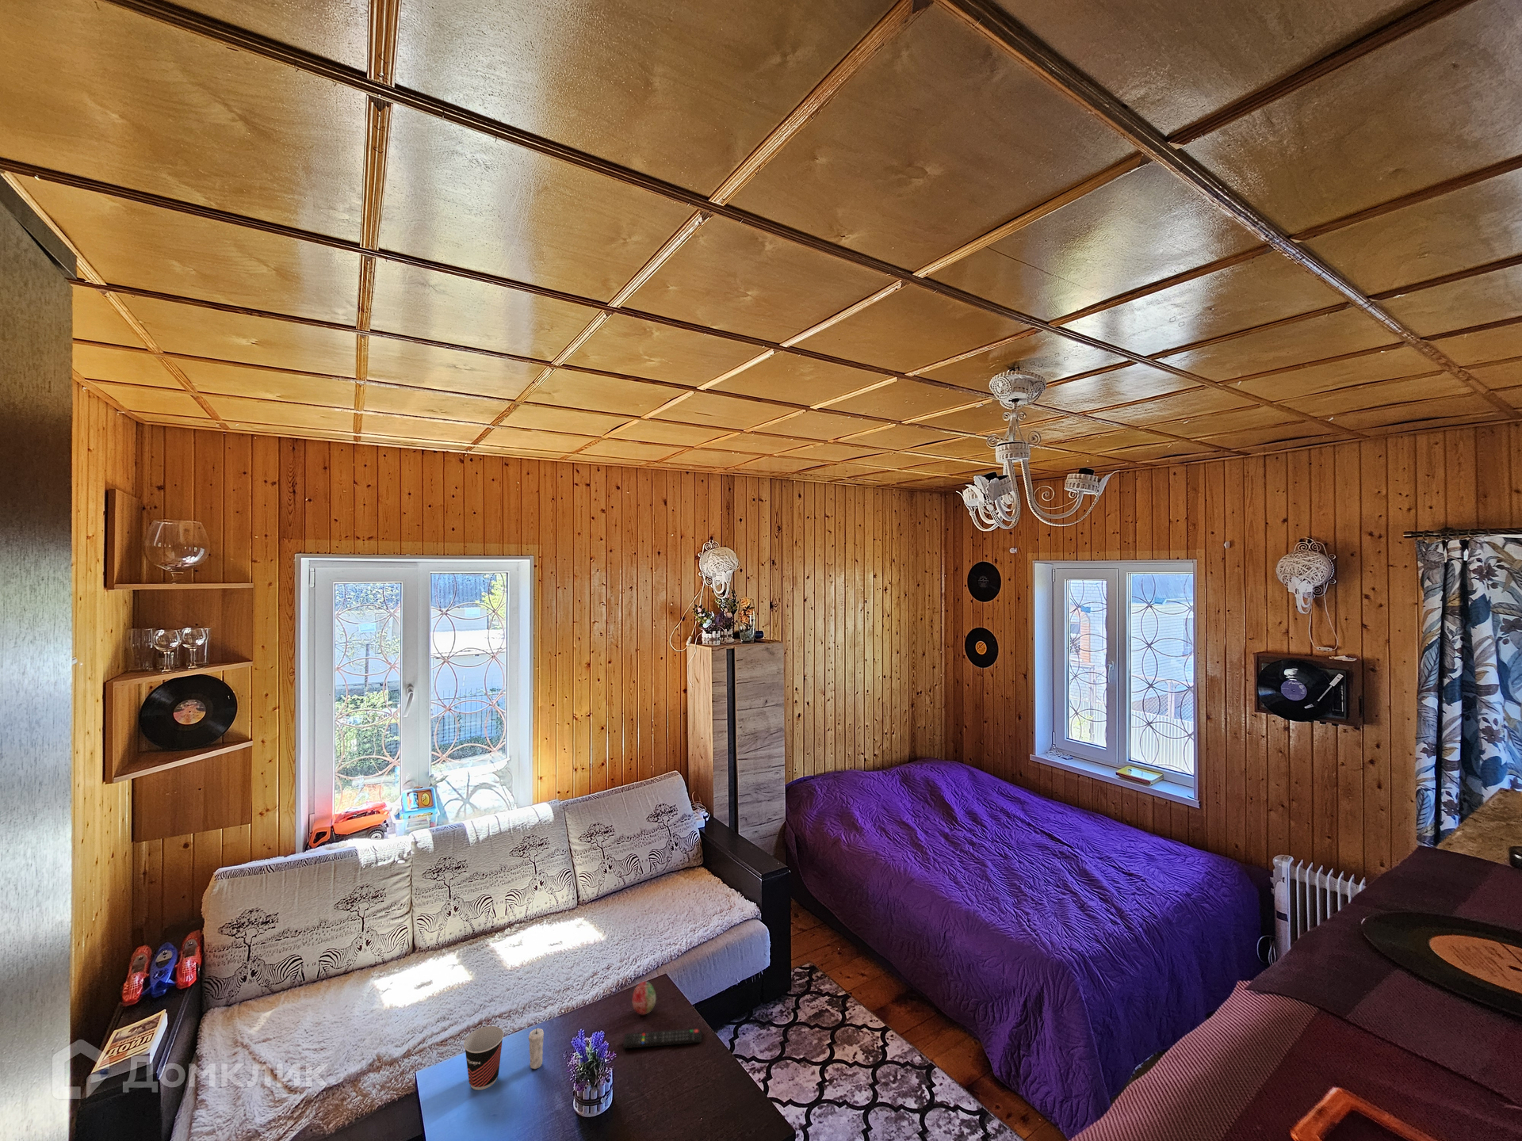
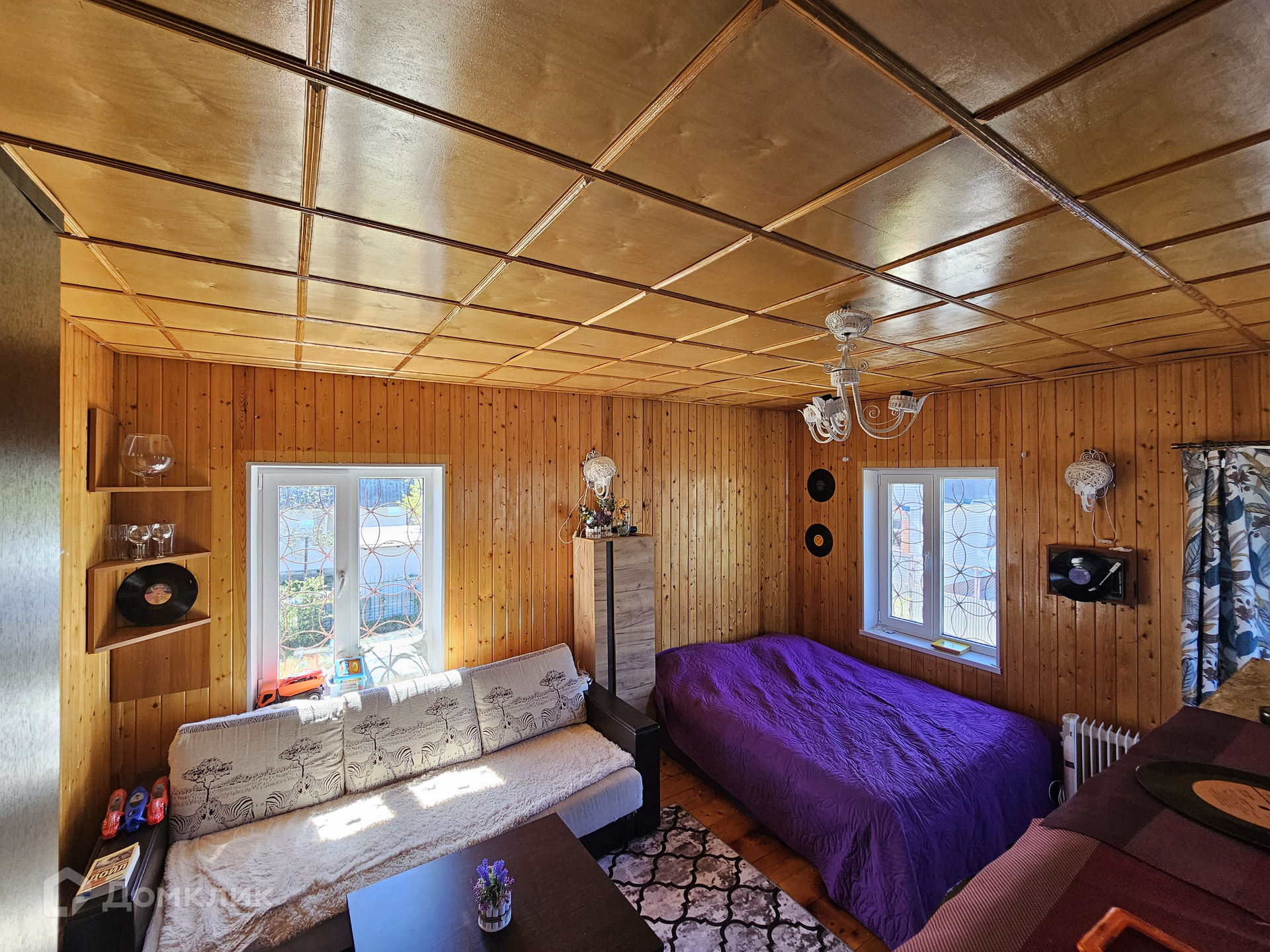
- remote control [622,1027,702,1049]
- candle [529,1022,544,1070]
- cup [463,1025,505,1091]
- decorative egg [632,980,657,1016]
